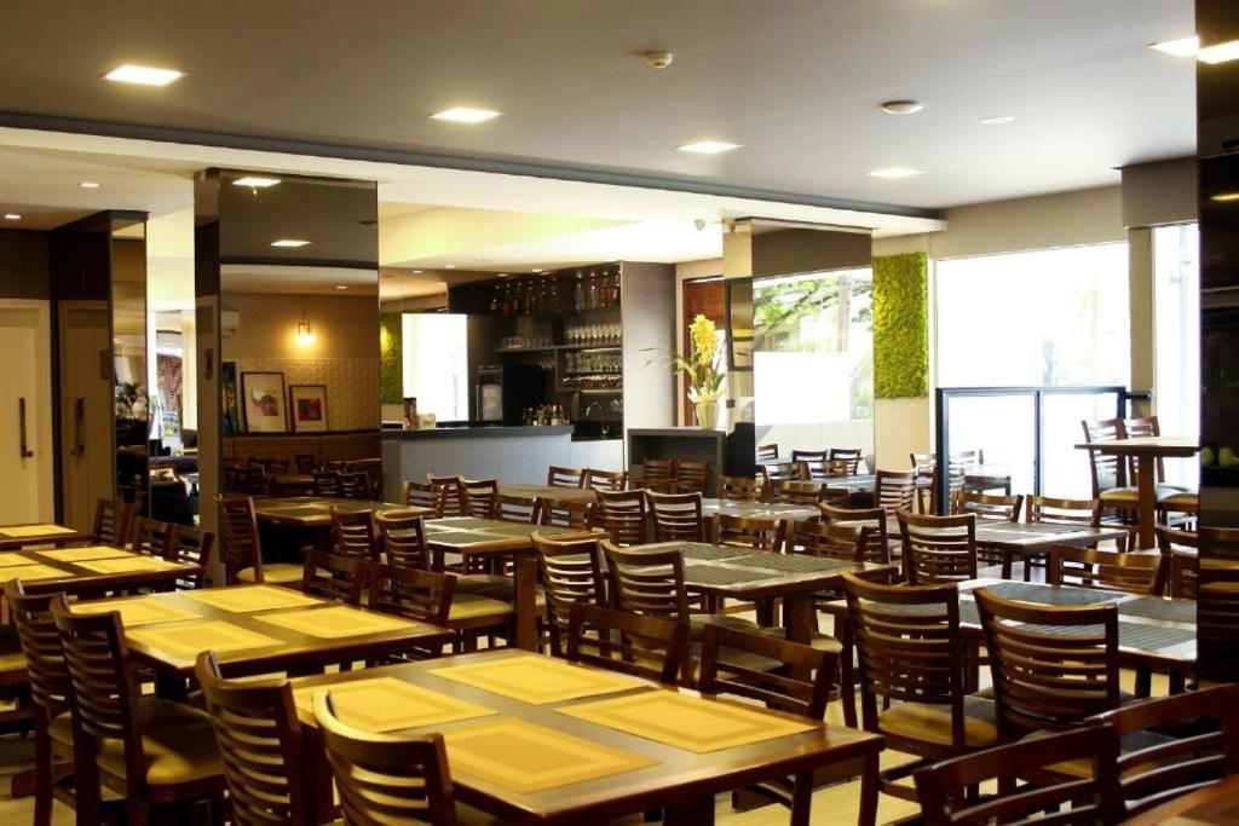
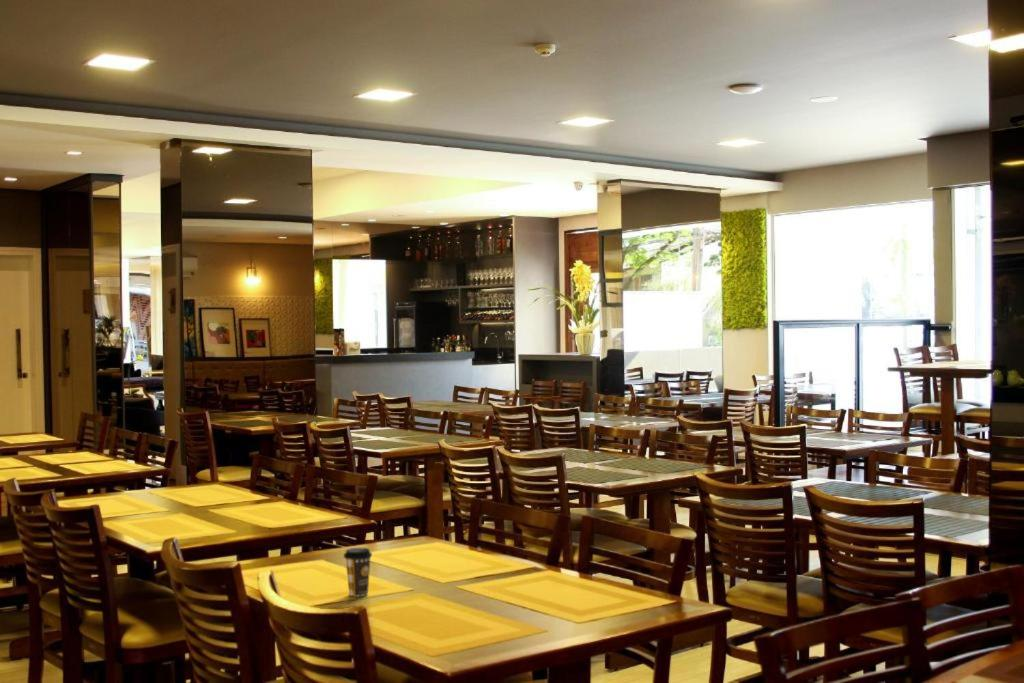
+ coffee cup [342,547,373,597]
